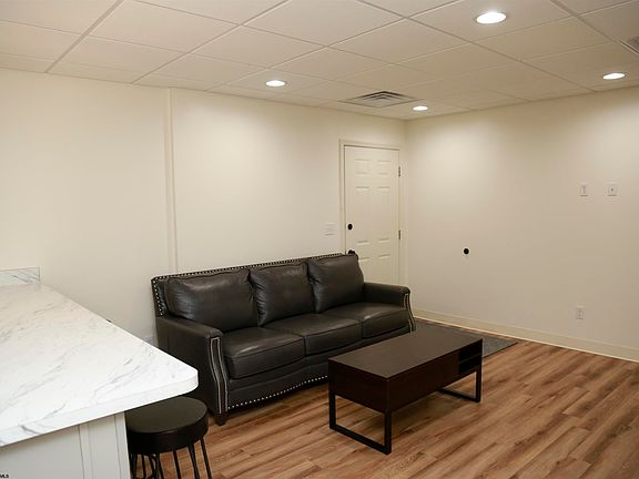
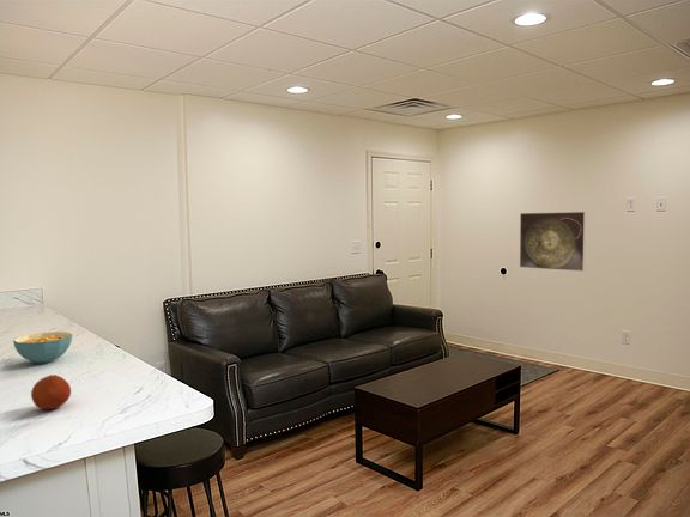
+ fruit [30,373,72,410]
+ cereal bowl [12,330,73,365]
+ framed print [519,211,587,273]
